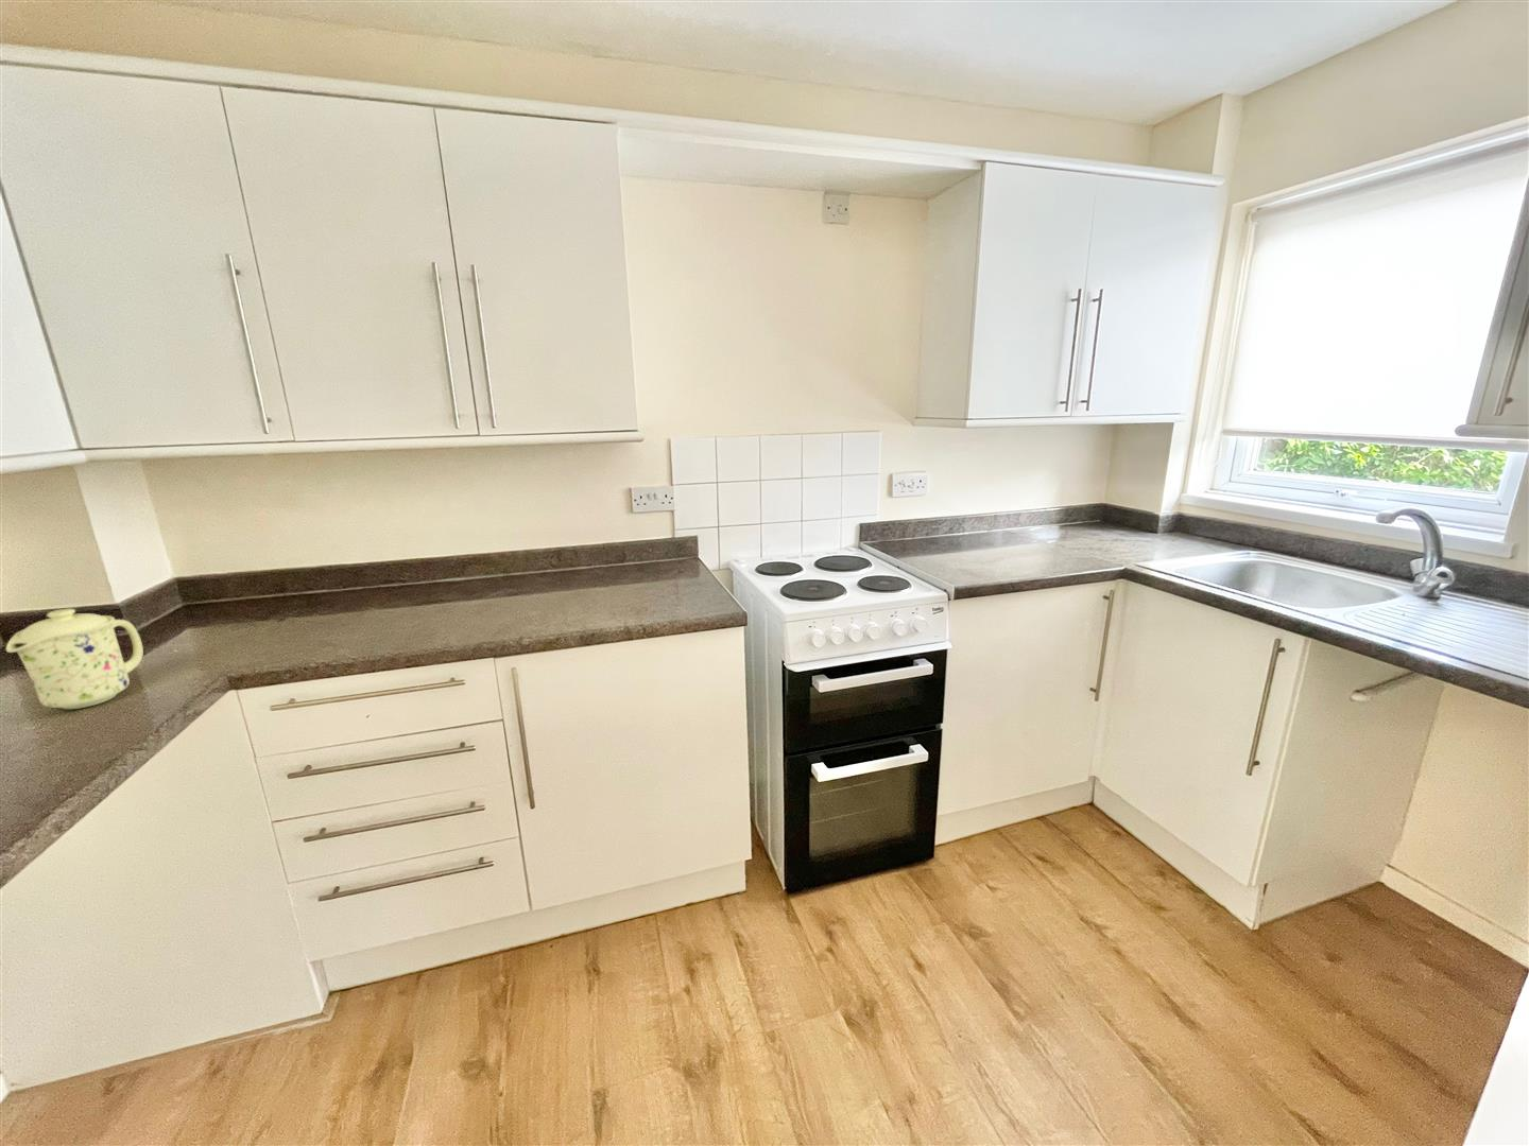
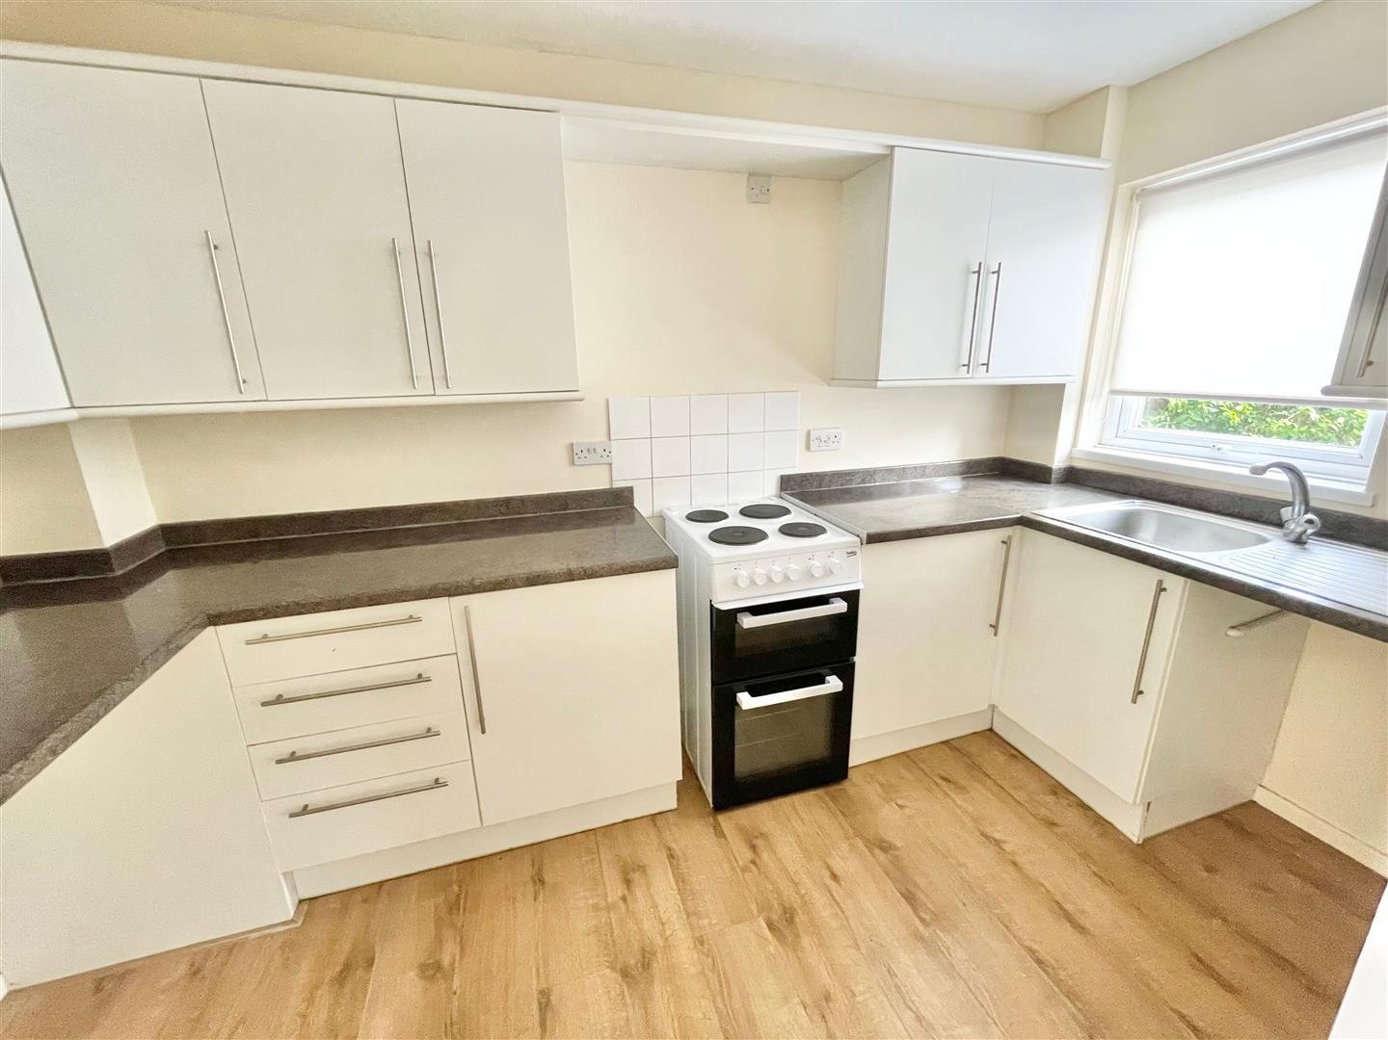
- mug [5,608,144,710]
